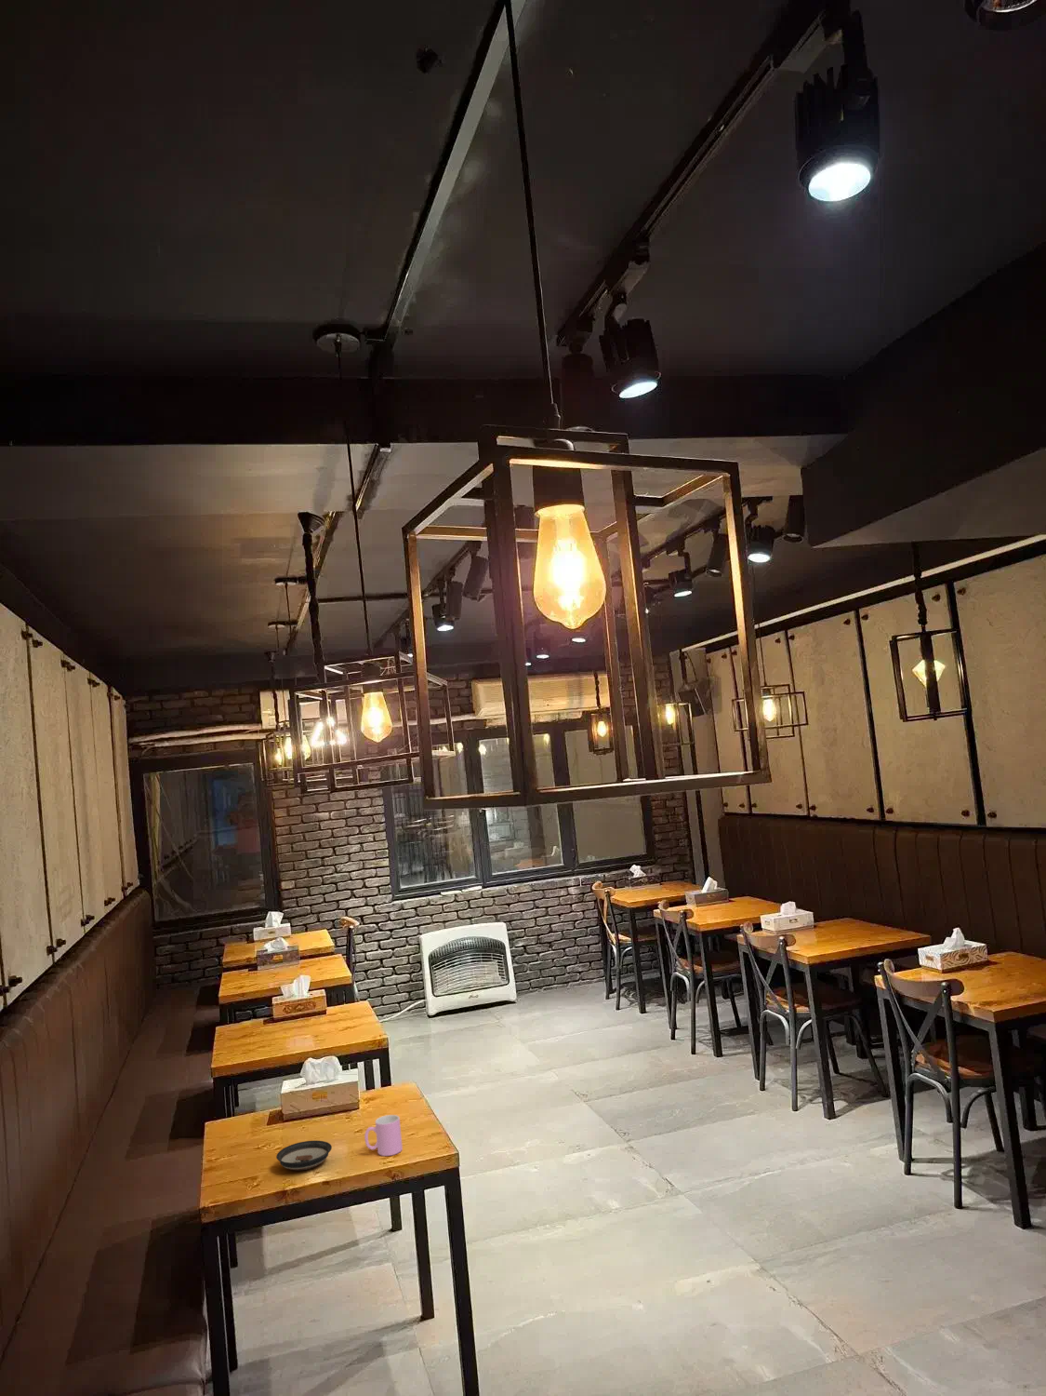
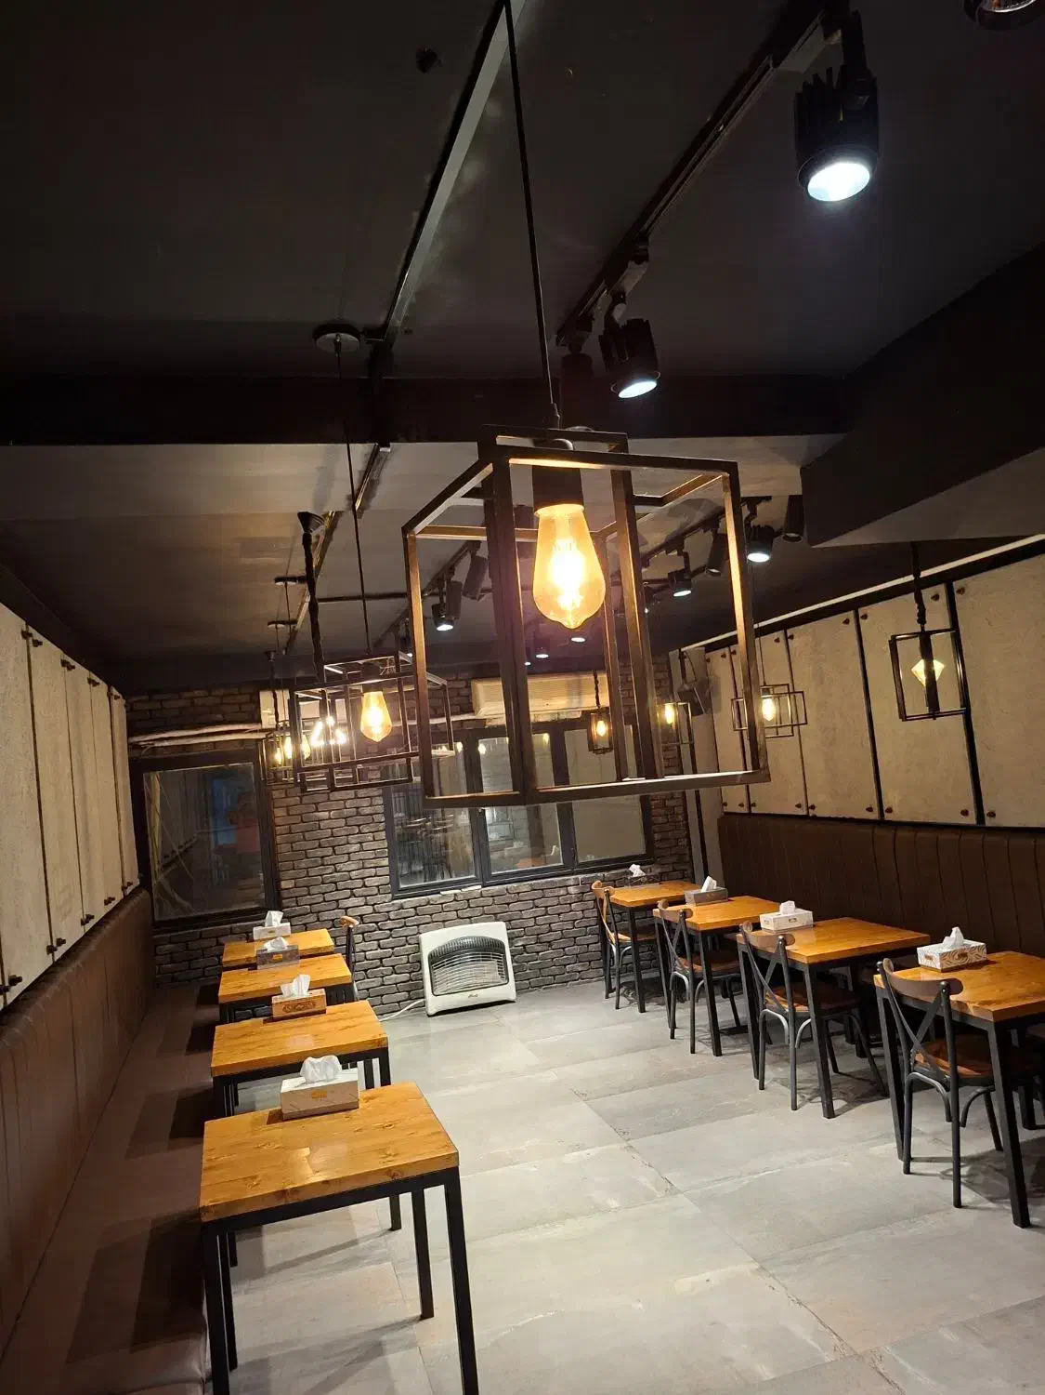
- cup [364,1114,403,1156]
- saucer [275,1140,333,1171]
